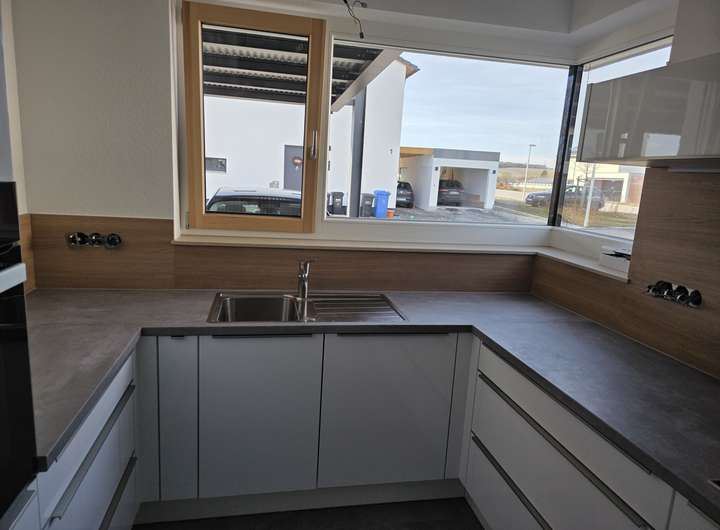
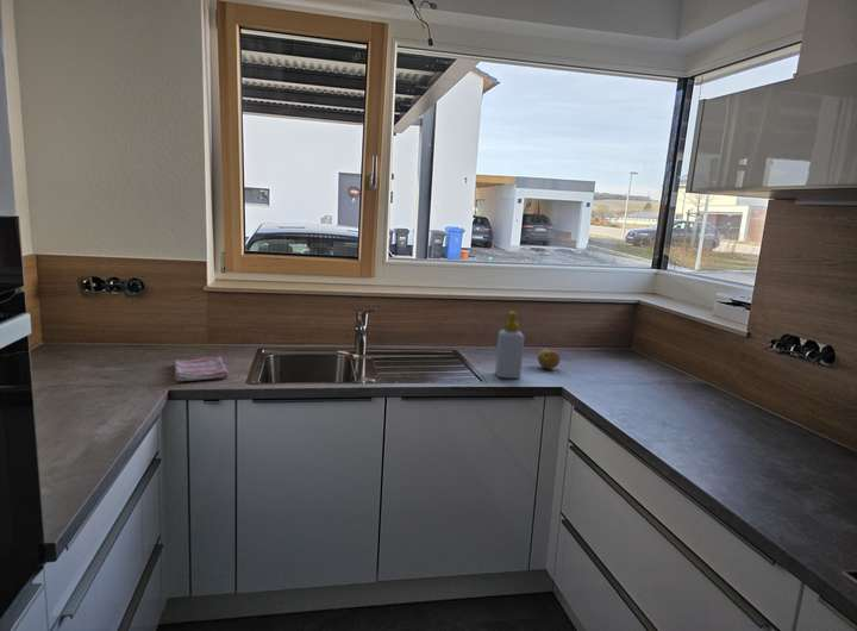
+ fruit [537,348,562,370]
+ soap bottle [494,310,525,380]
+ dish towel [173,356,230,383]
